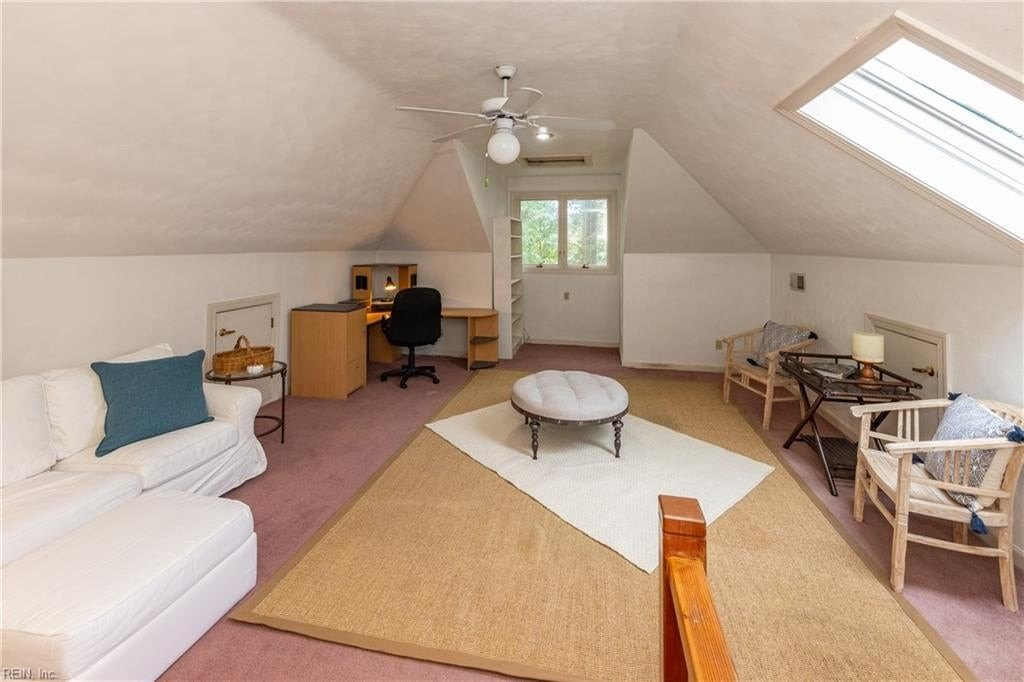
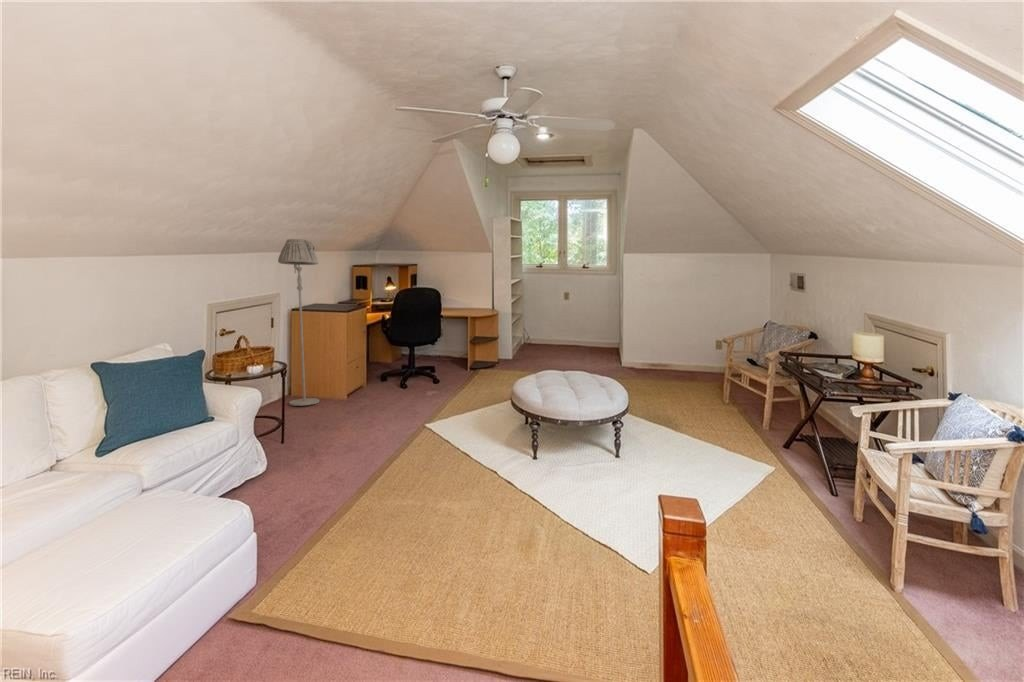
+ floor lamp [277,238,320,407]
